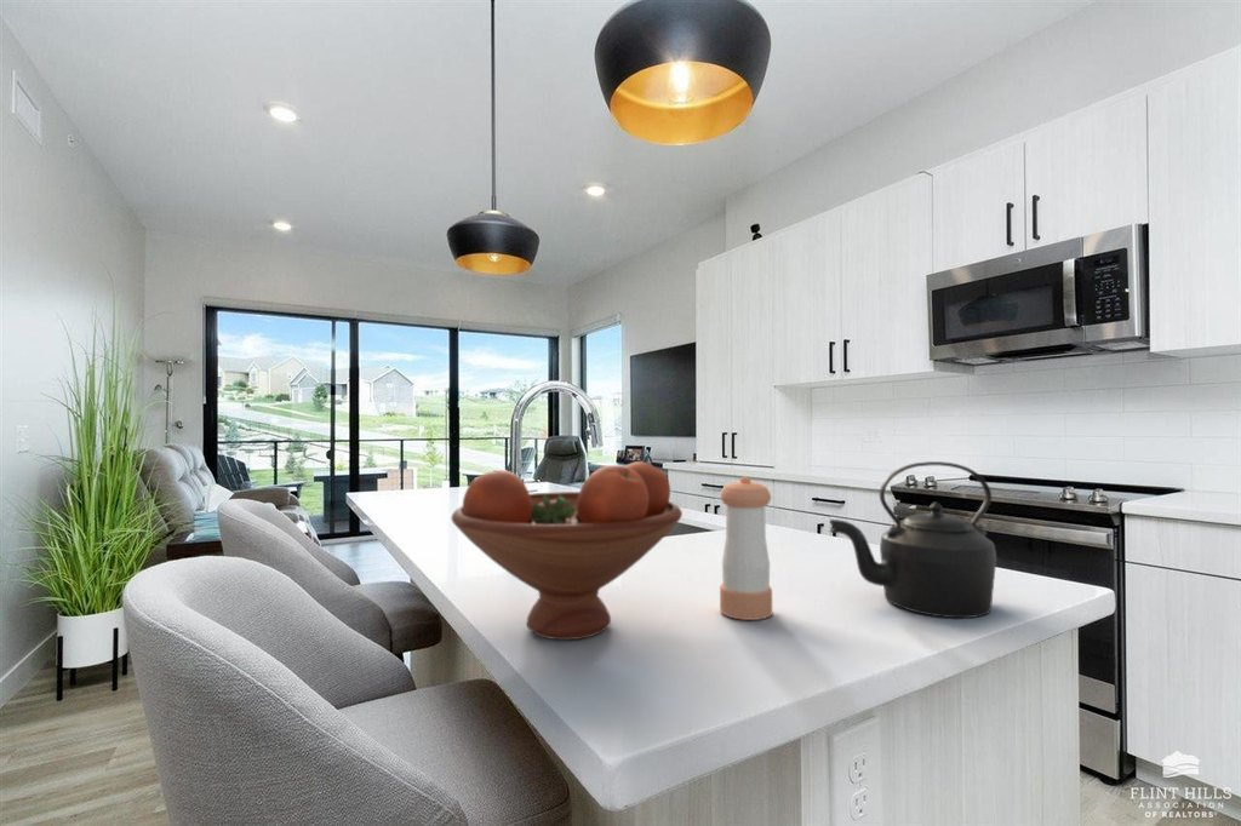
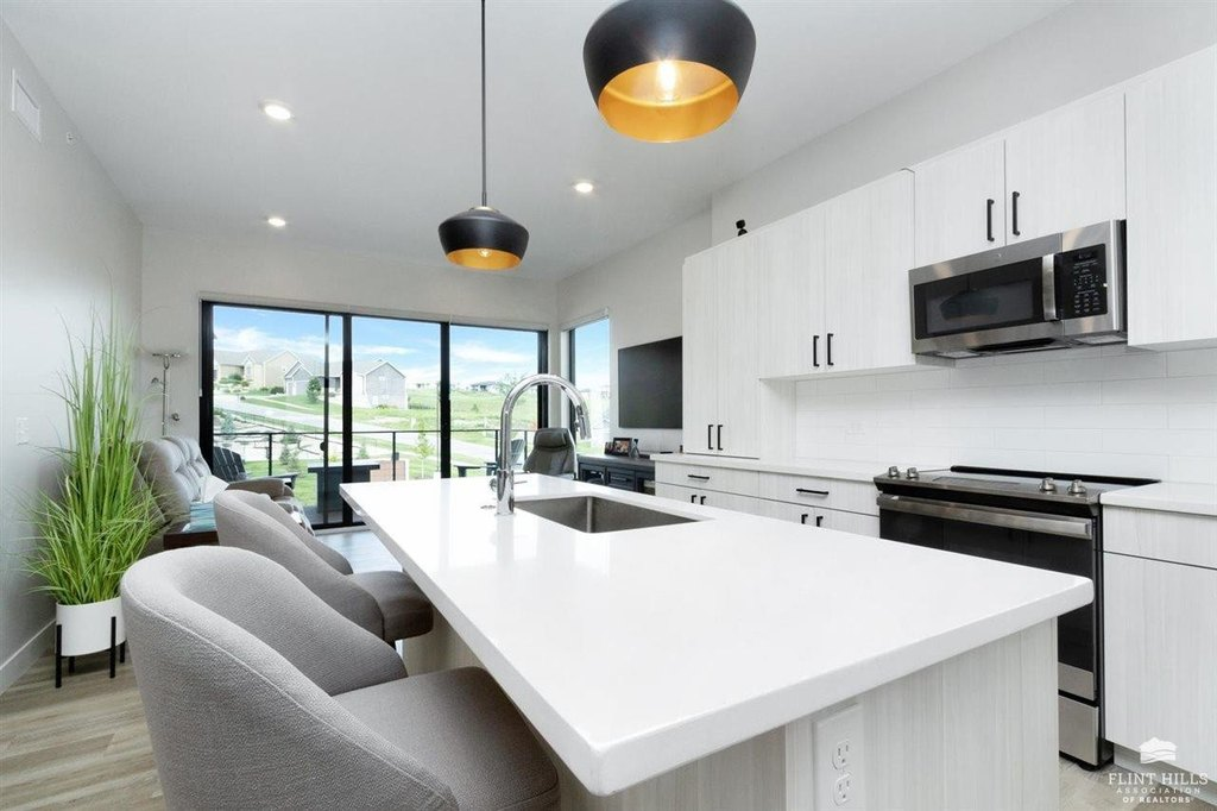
- pepper shaker [719,476,773,621]
- fruit bowl [450,460,684,641]
- kettle [828,460,997,619]
